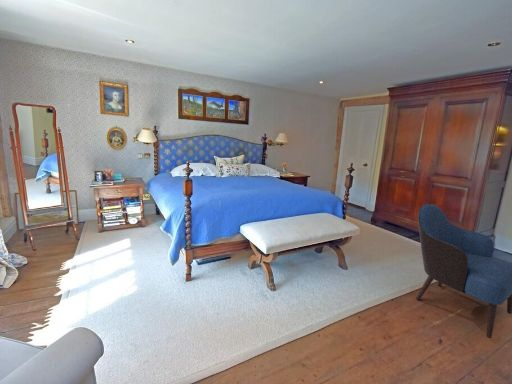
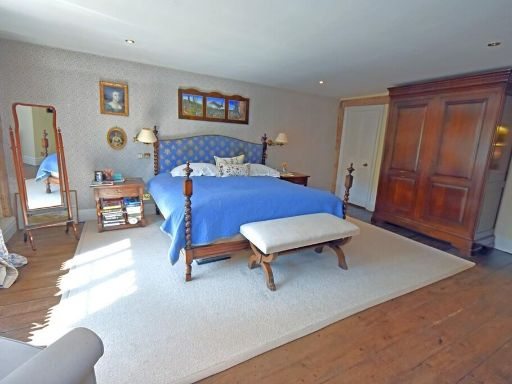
- armchair [415,203,512,339]
